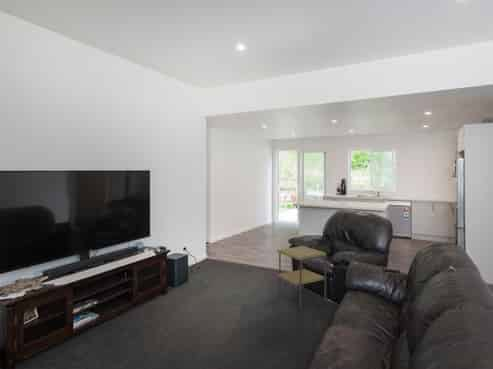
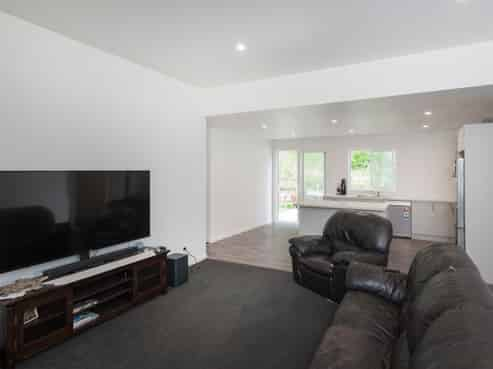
- side table [276,245,327,309]
